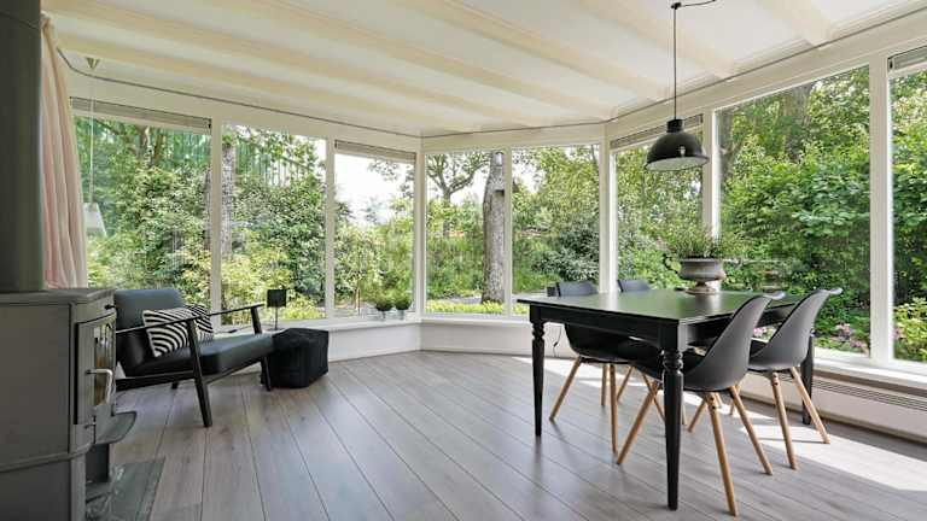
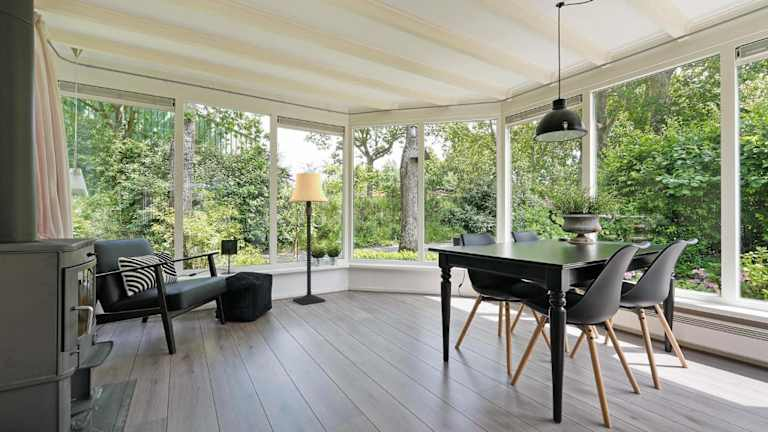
+ lamp [287,172,330,306]
